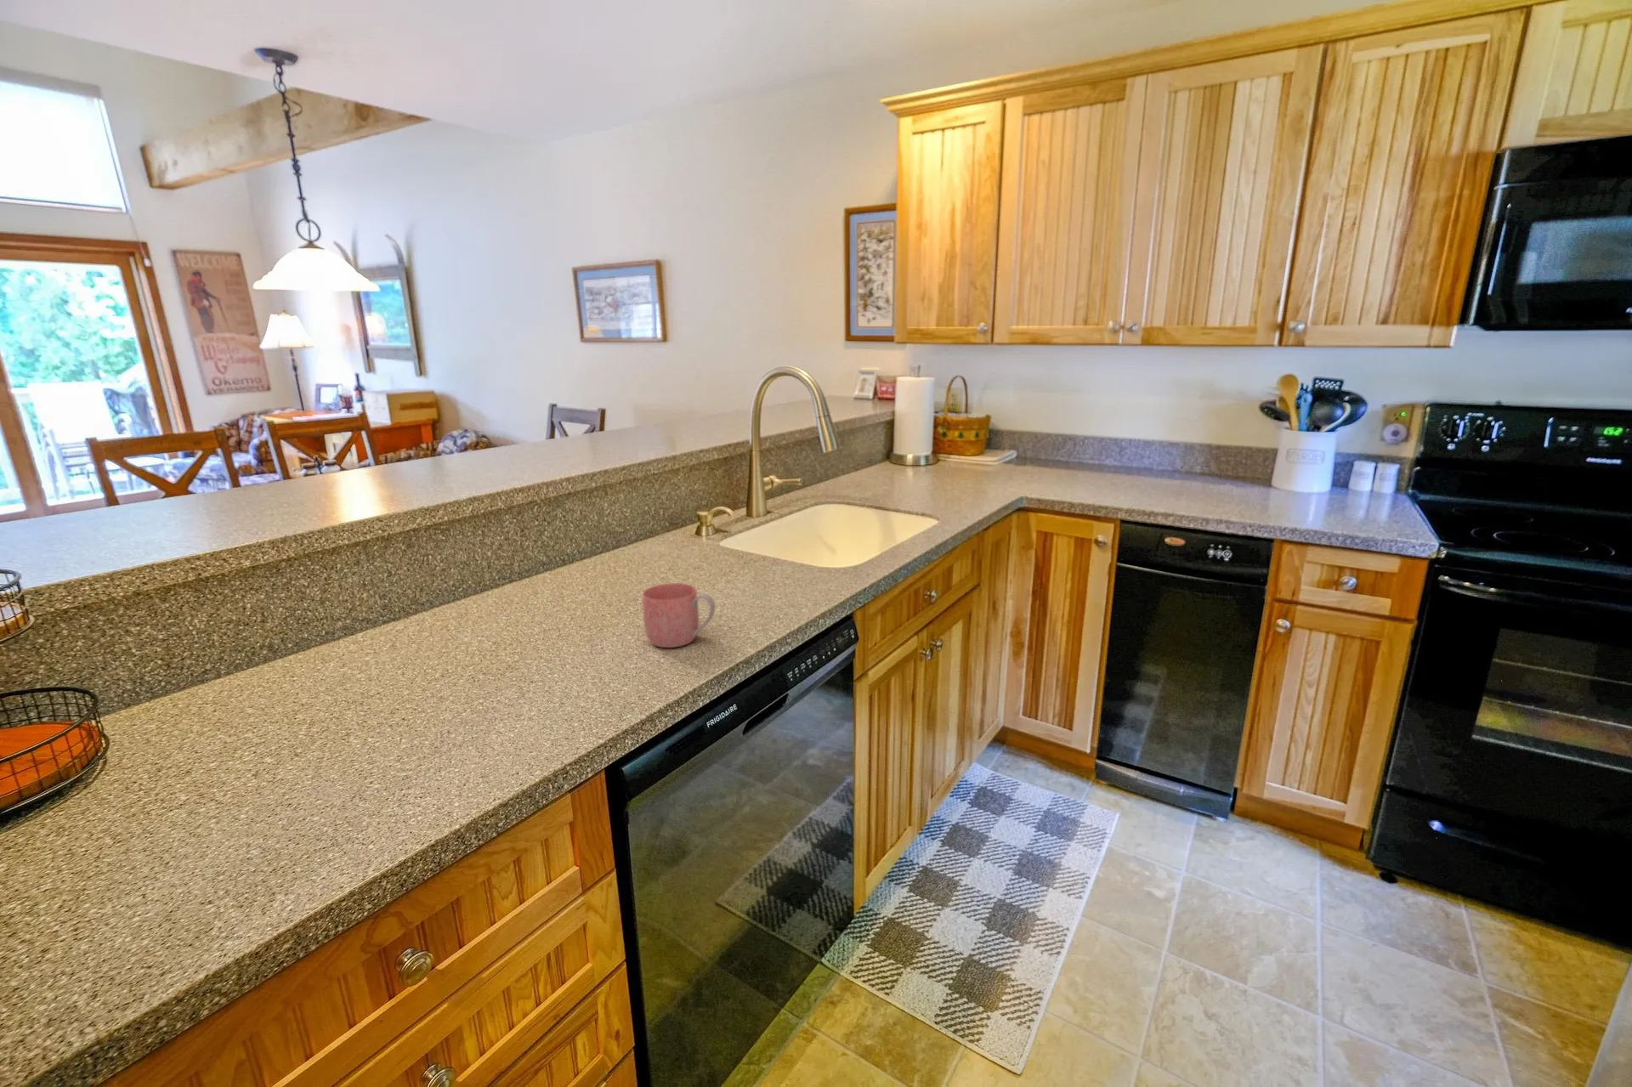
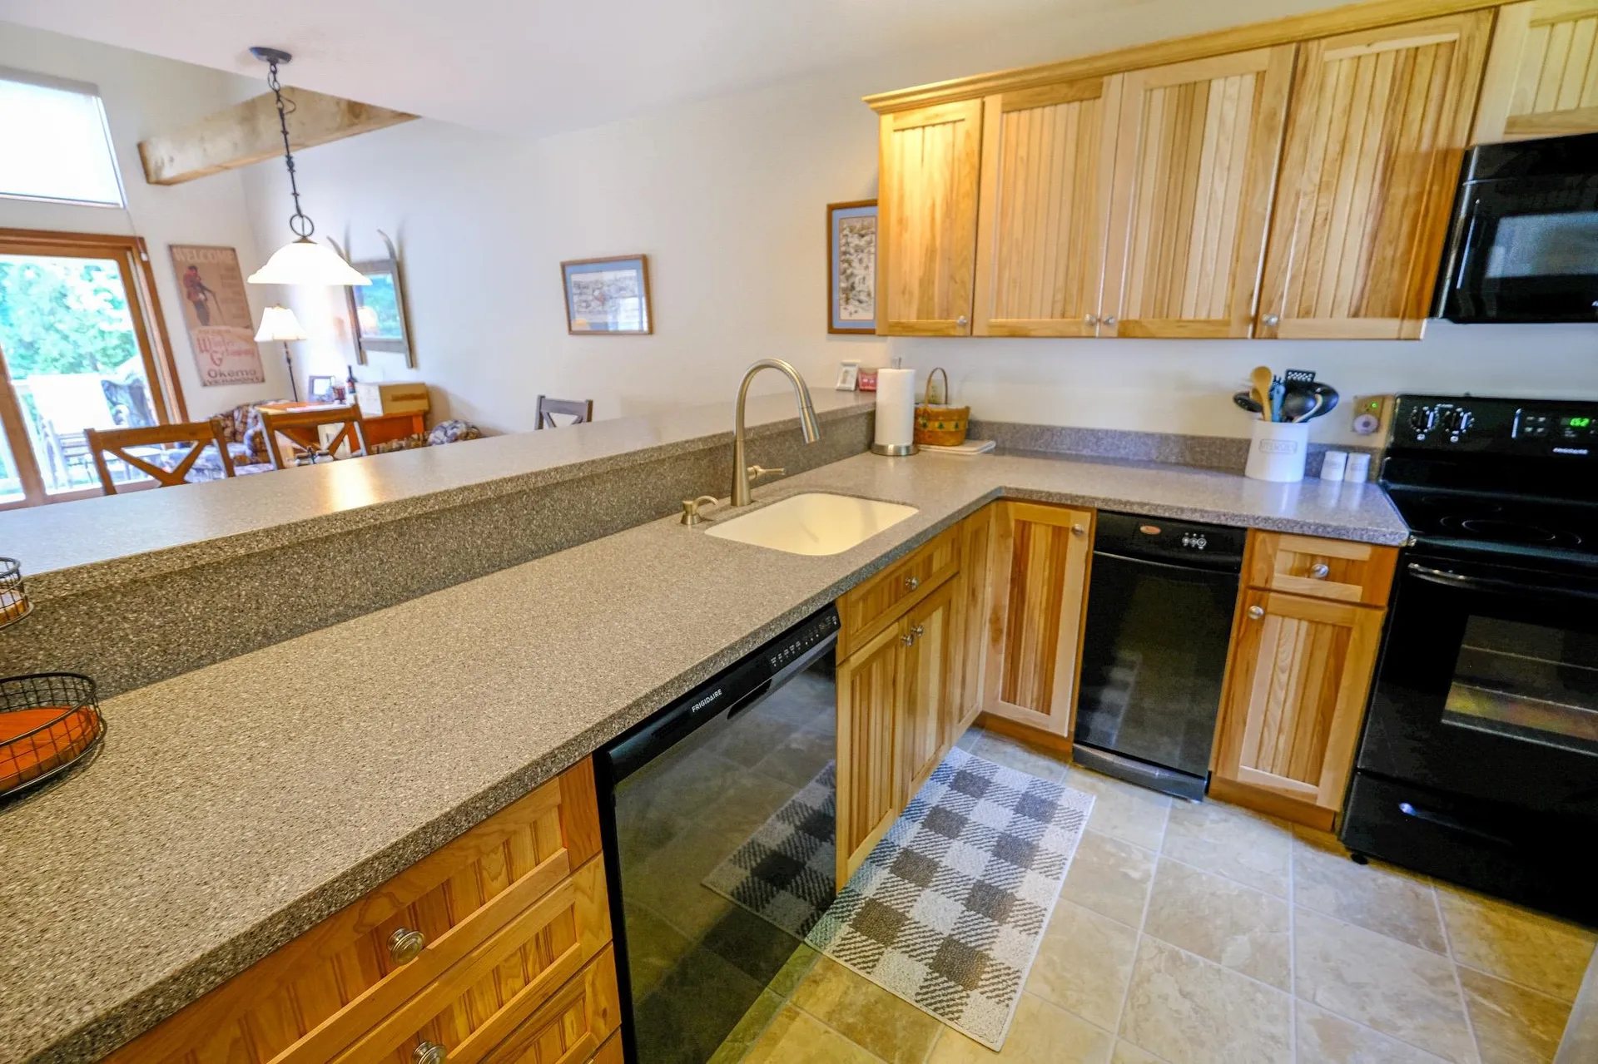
- mug [642,582,716,649]
